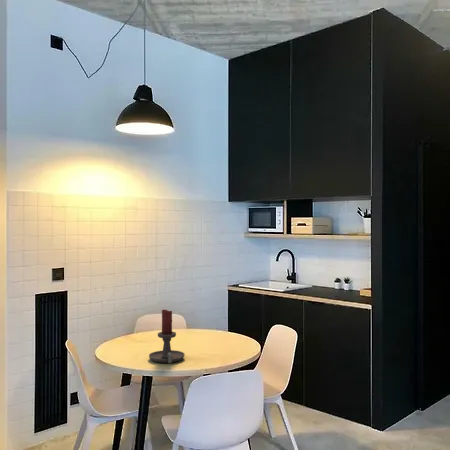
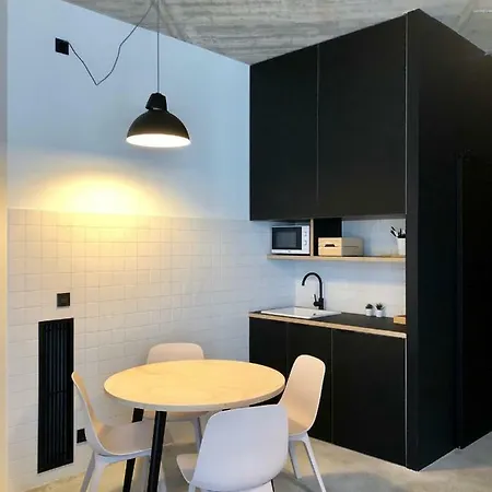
- candle holder [148,309,186,364]
